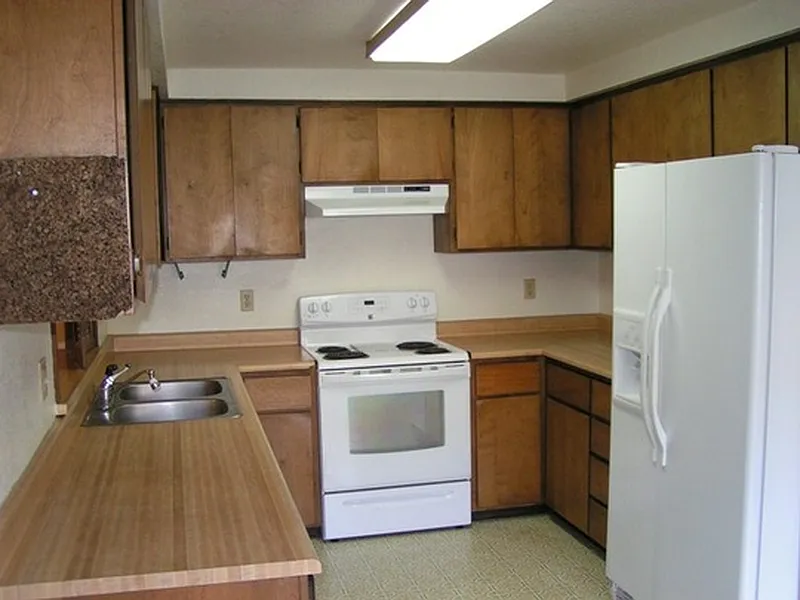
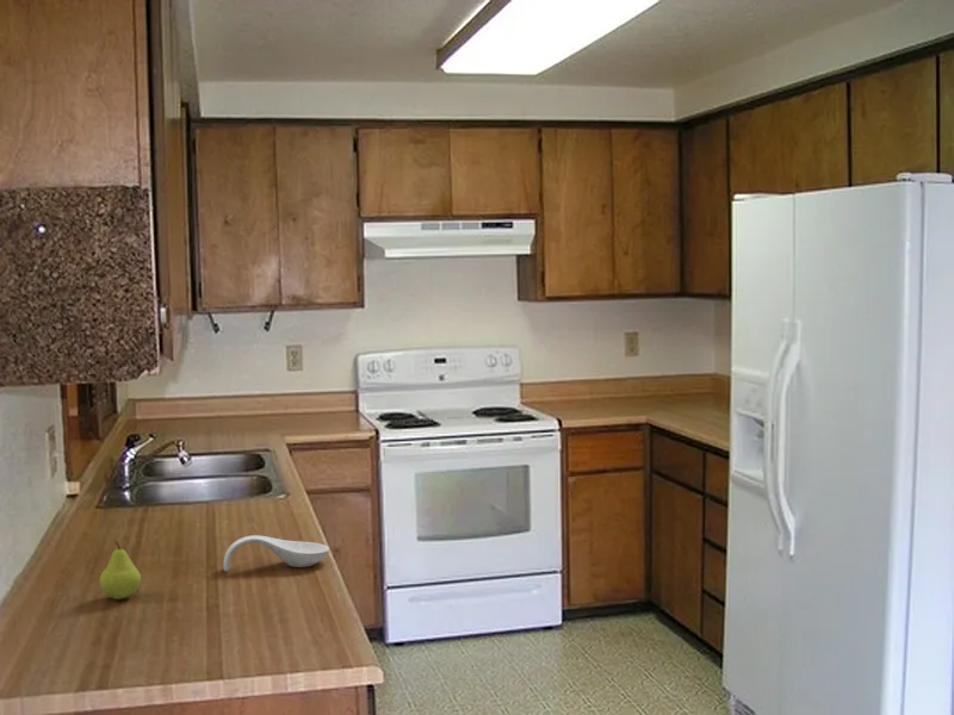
+ fruit [99,540,142,601]
+ spoon rest [222,534,330,572]
